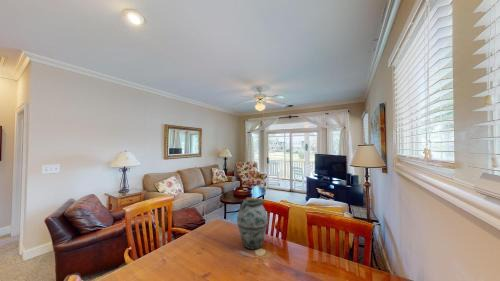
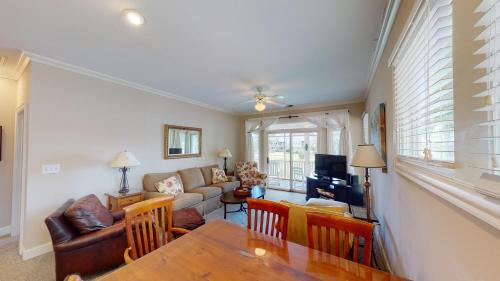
- vase [236,198,269,251]
